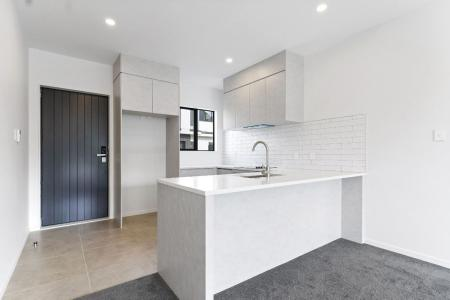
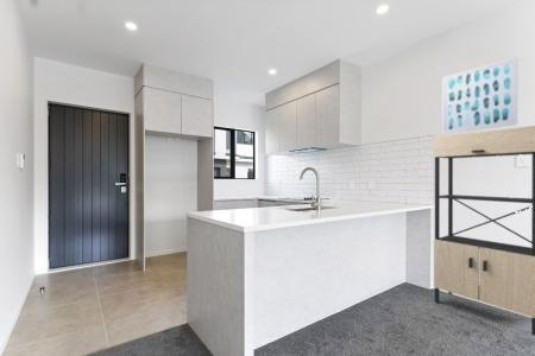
+ wall art [441,56,518,135]
+ shelving unit [433,125,535,337]
